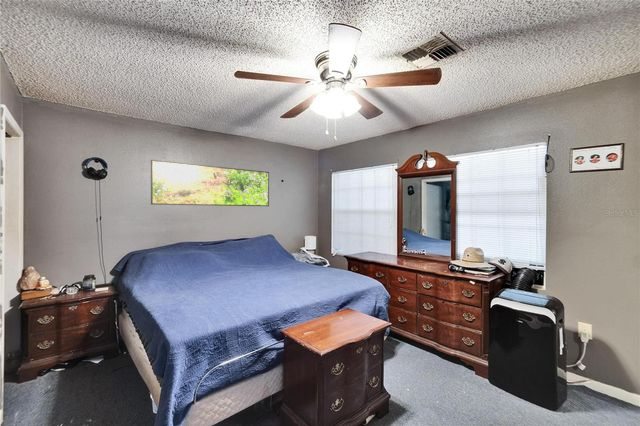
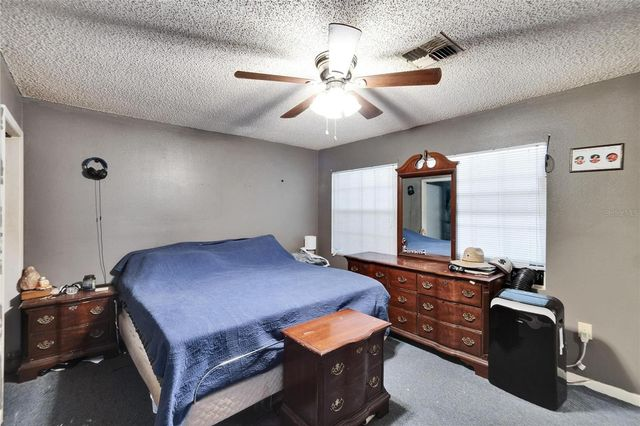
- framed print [150,159,270,207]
